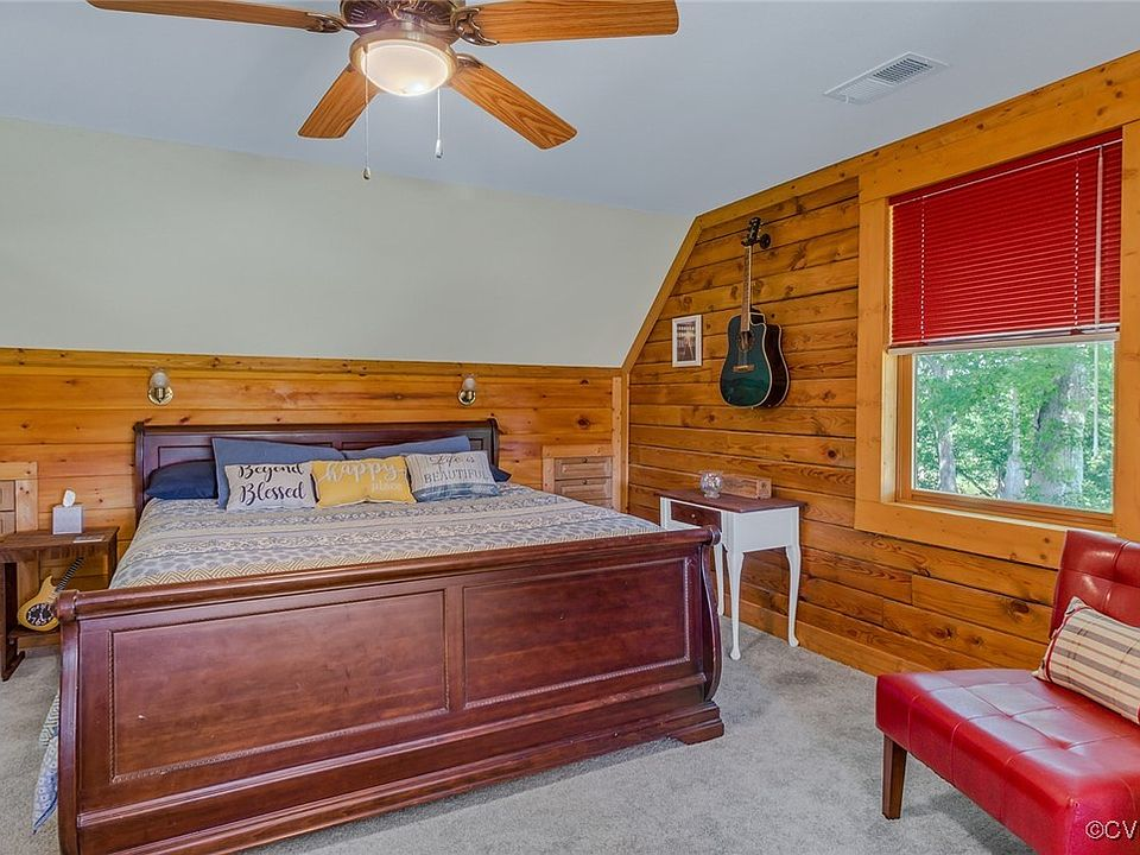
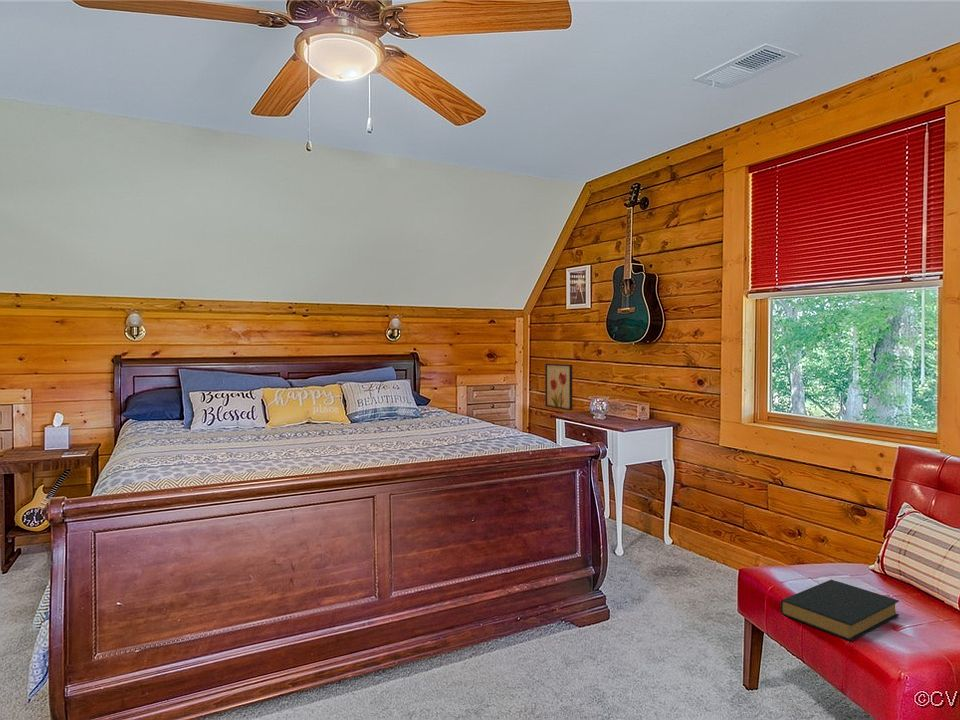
+ wall art [544,363,573,411]
+ hardback book [779,579,900,642]
